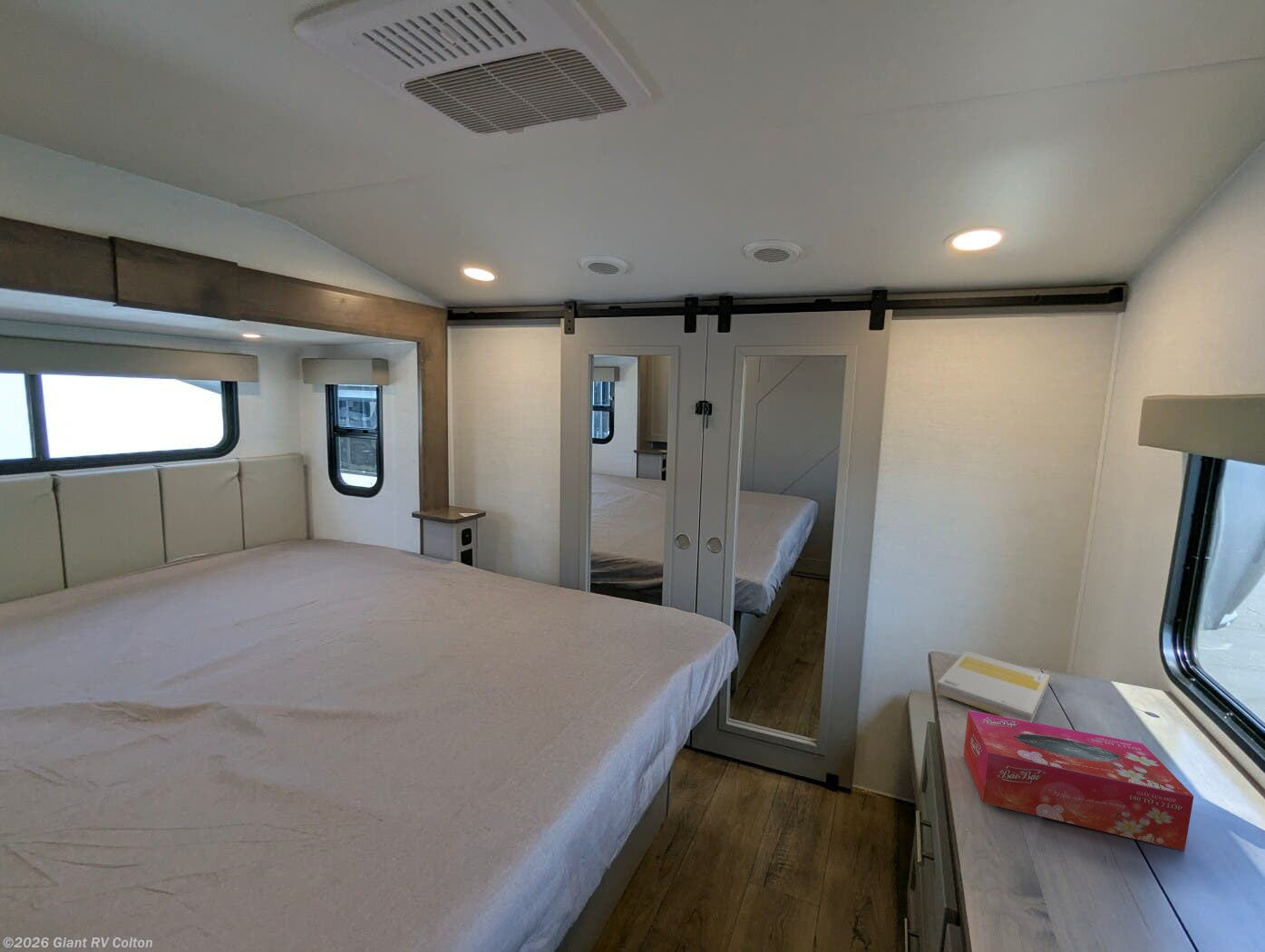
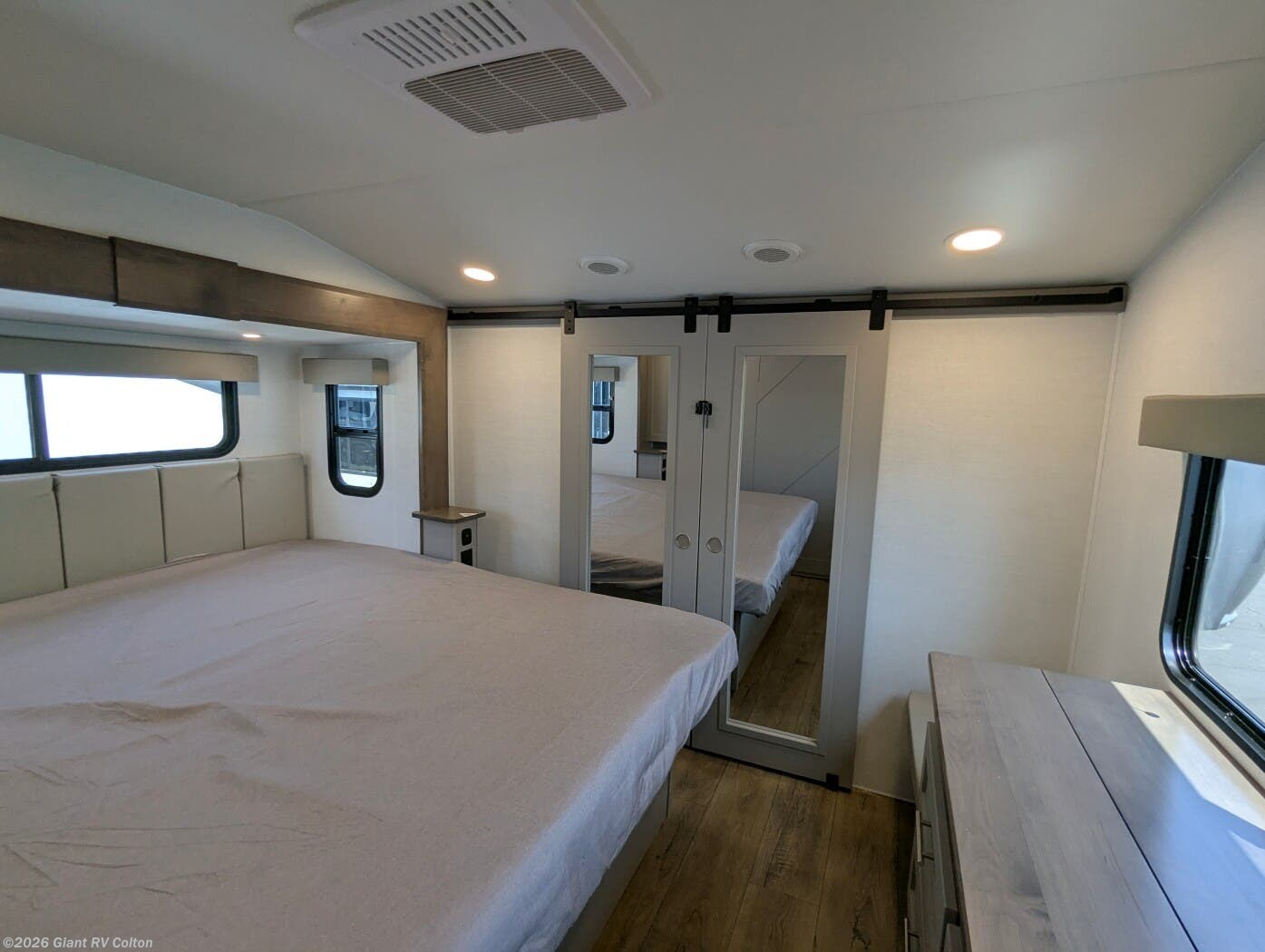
- tissue box [962,709,1194,852]
- book [936,650,1051,723]
